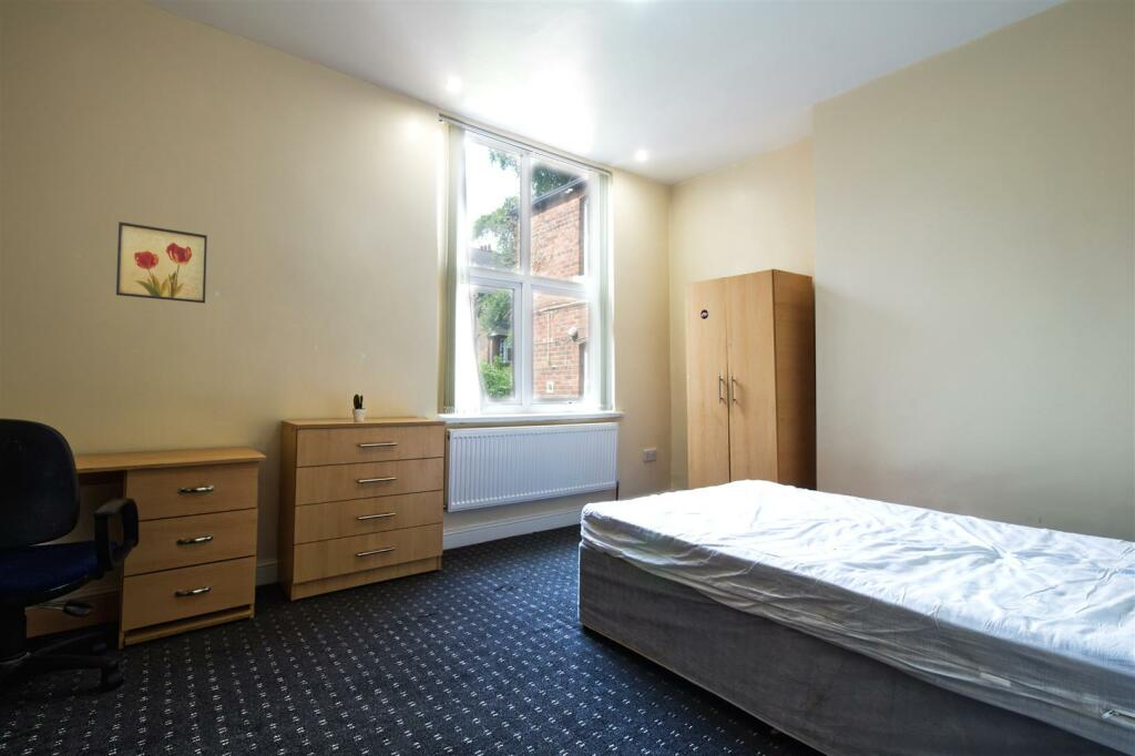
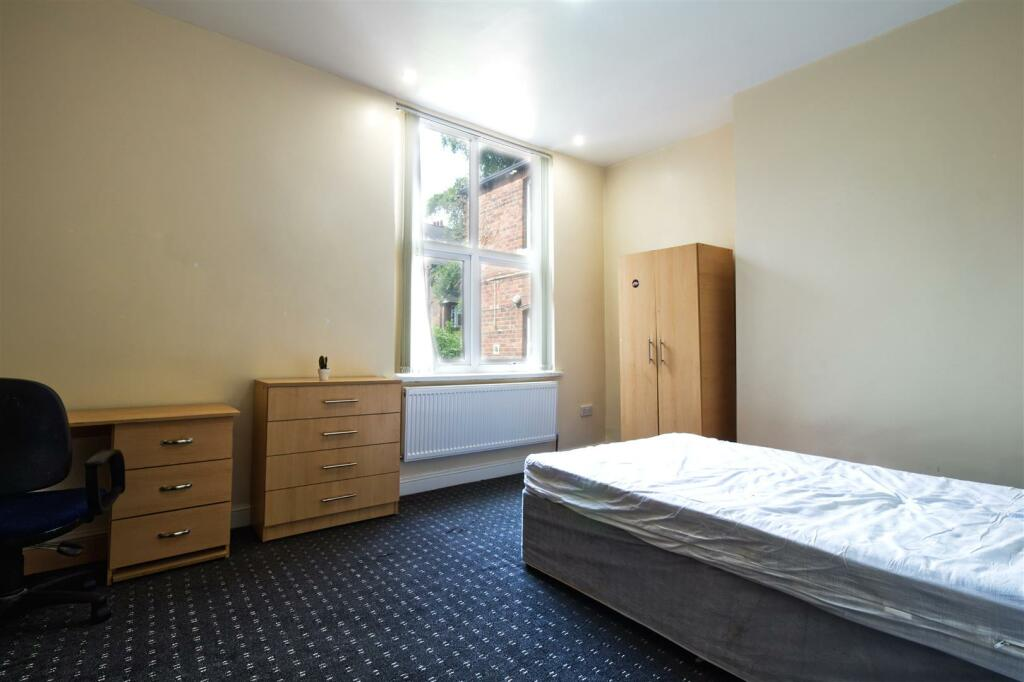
- wall art [115,221,208,304]
